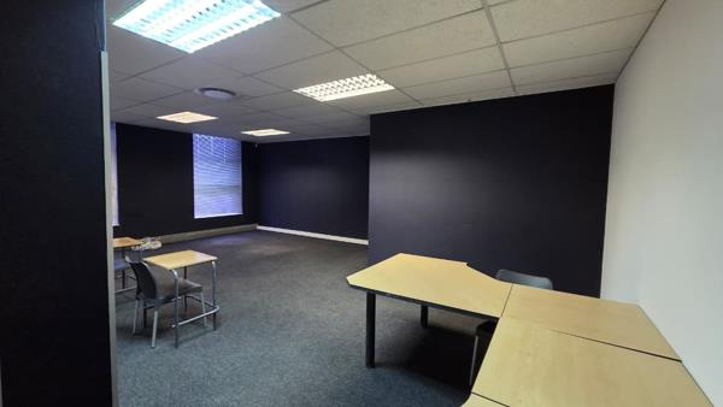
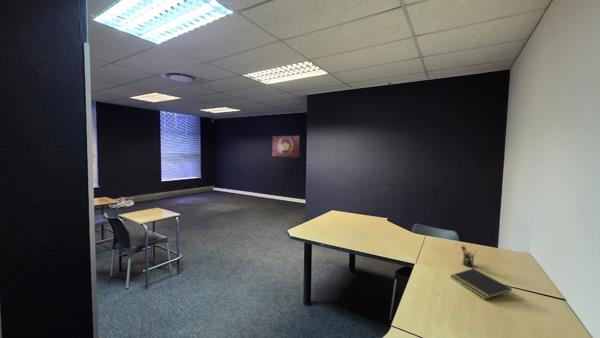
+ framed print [271,135,301,158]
+ pen holder [460,244,478,268]
+ notepad [449,268,513,300]
